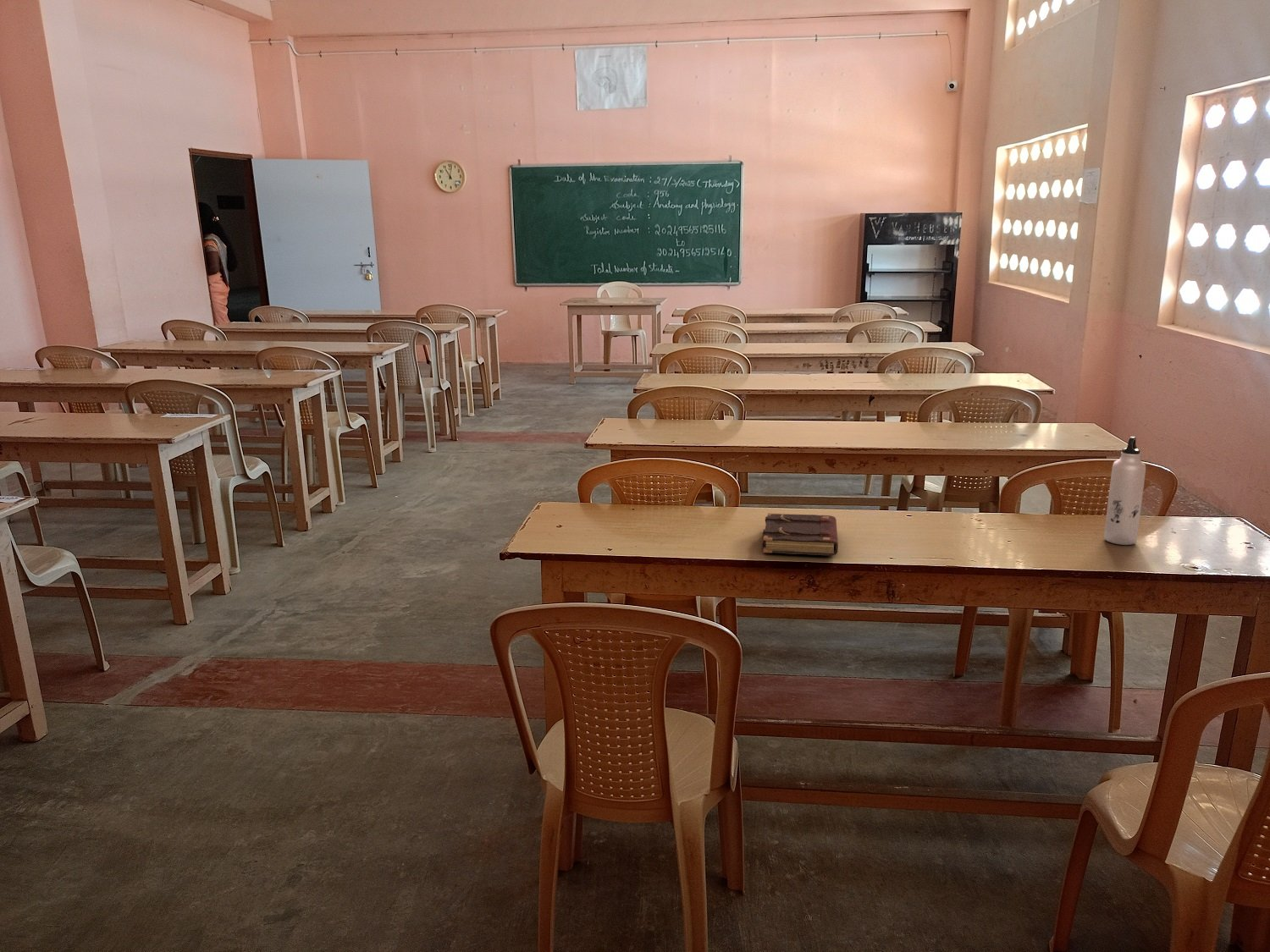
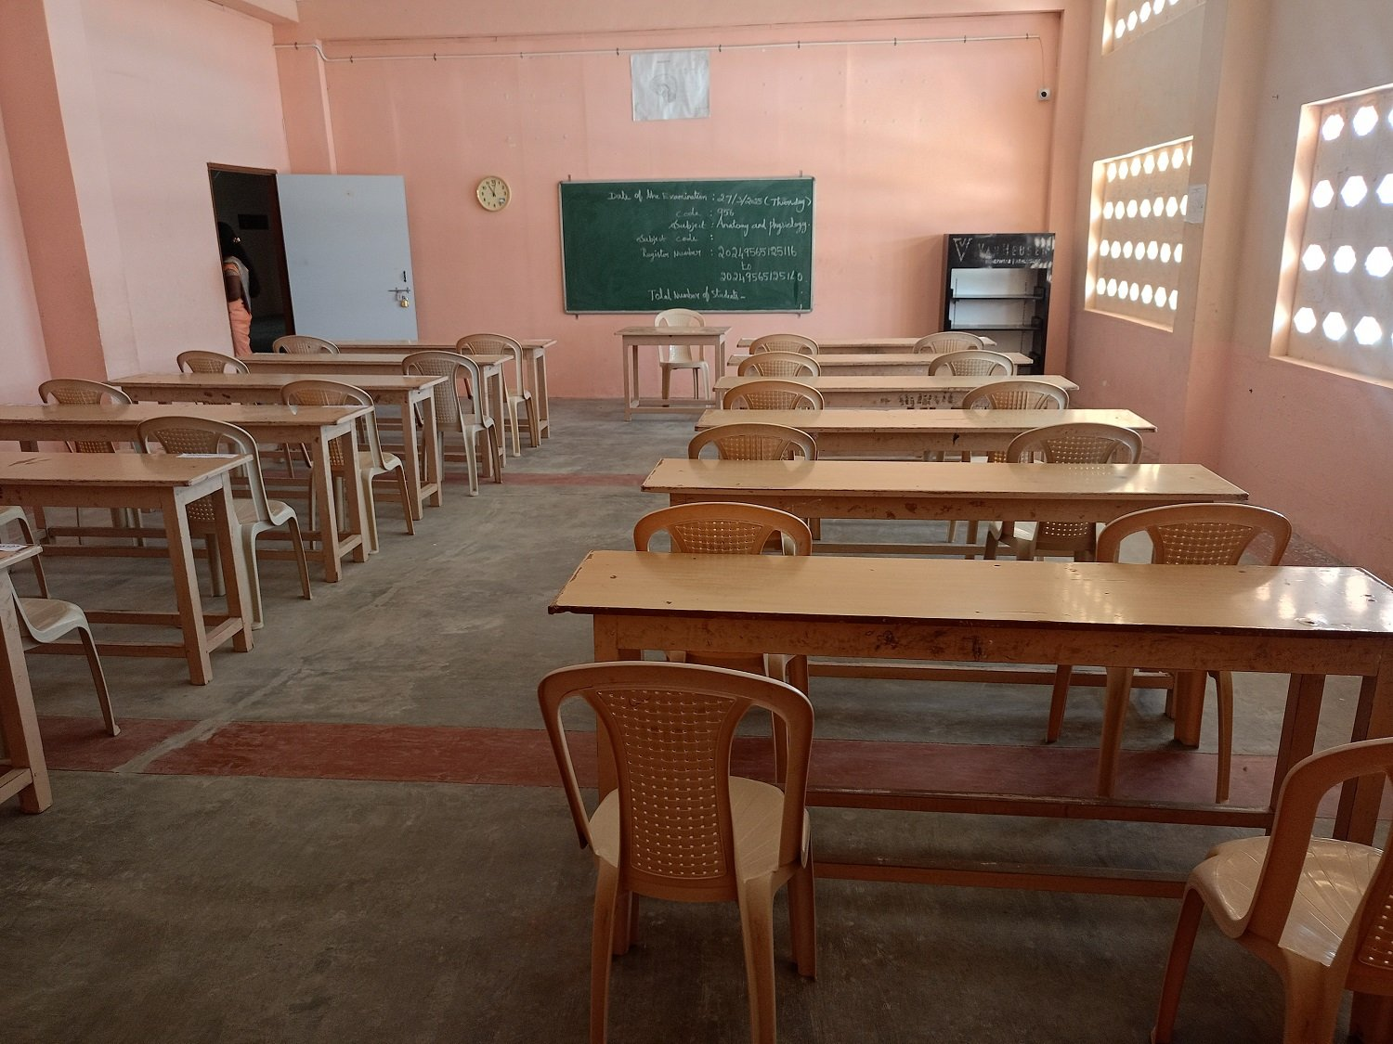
- water bottle [1103,436,1146,546]
- book [761,512,839,557]
